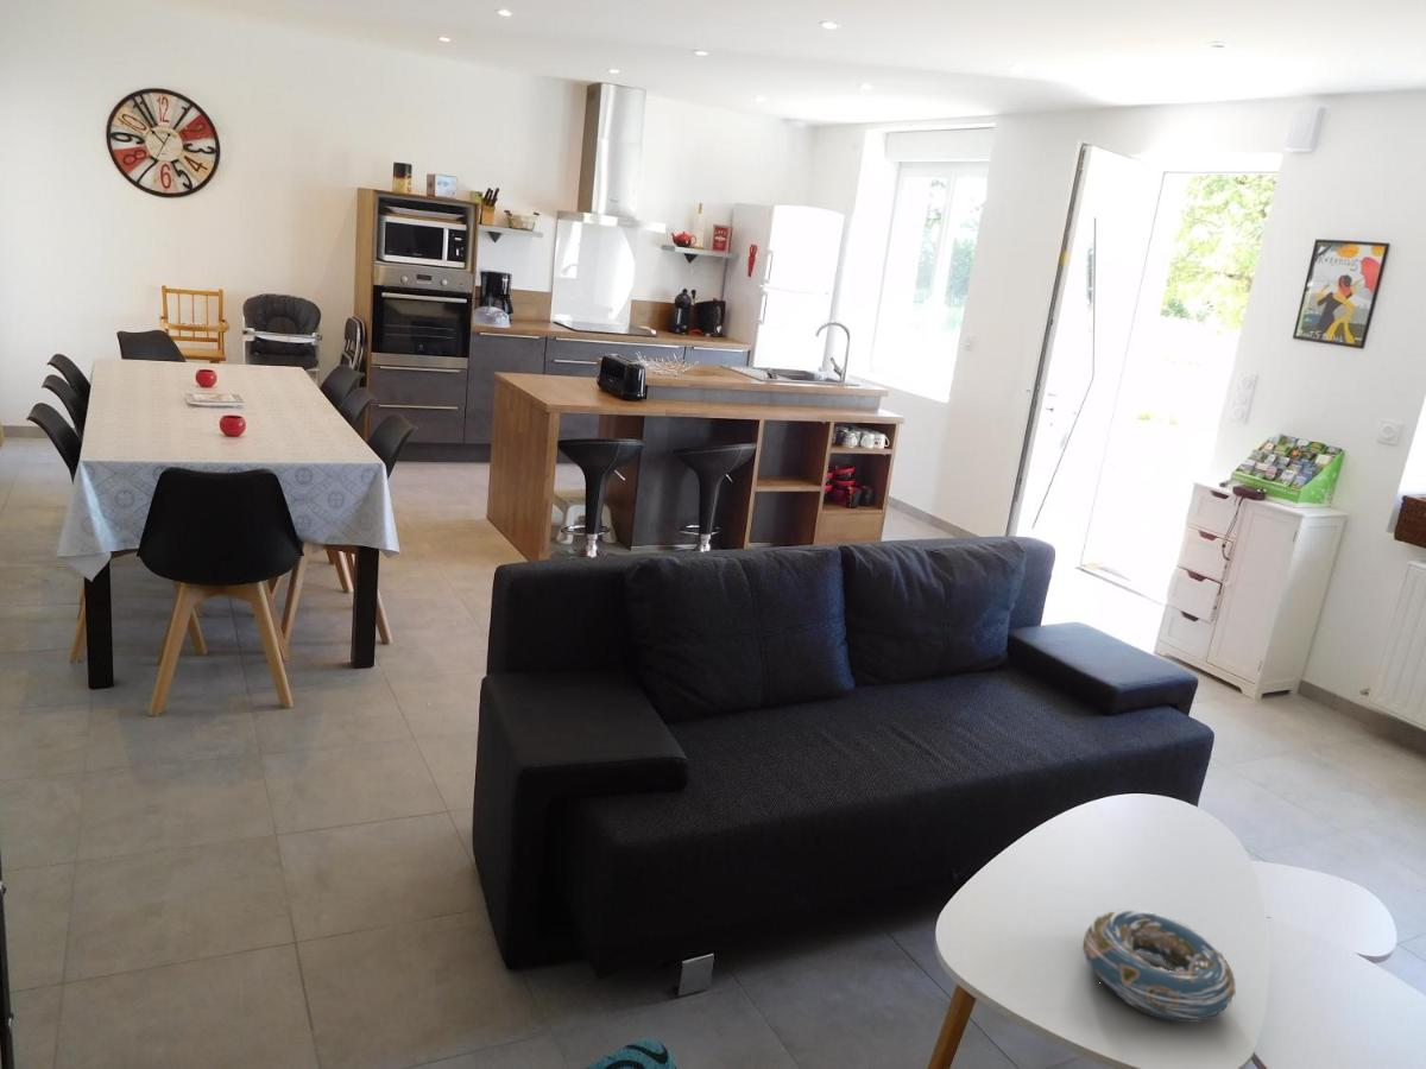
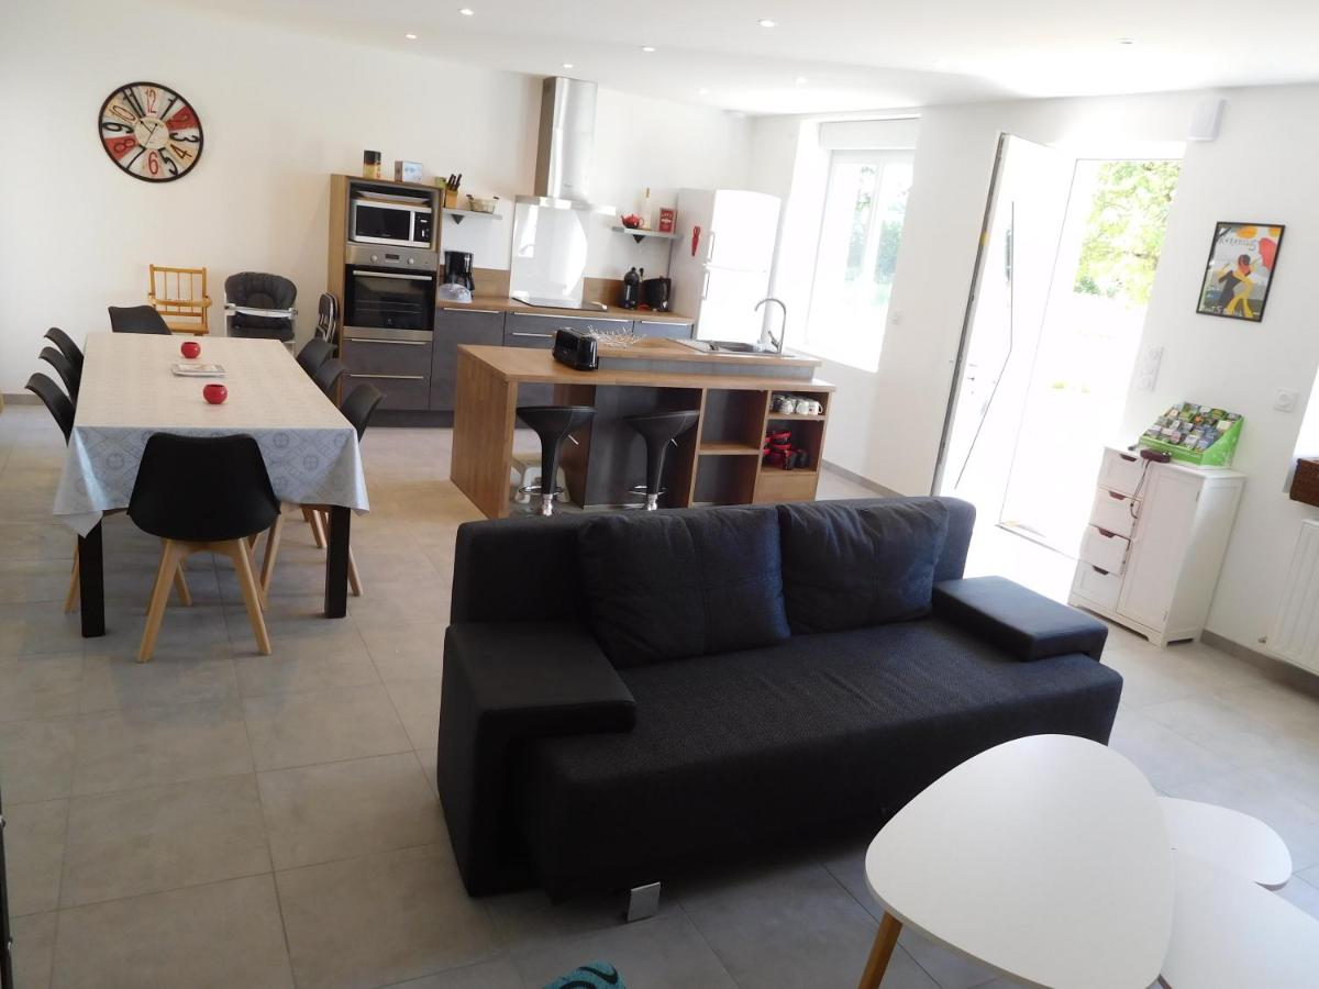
- decorative bowl [1083,907,1237,1023]
